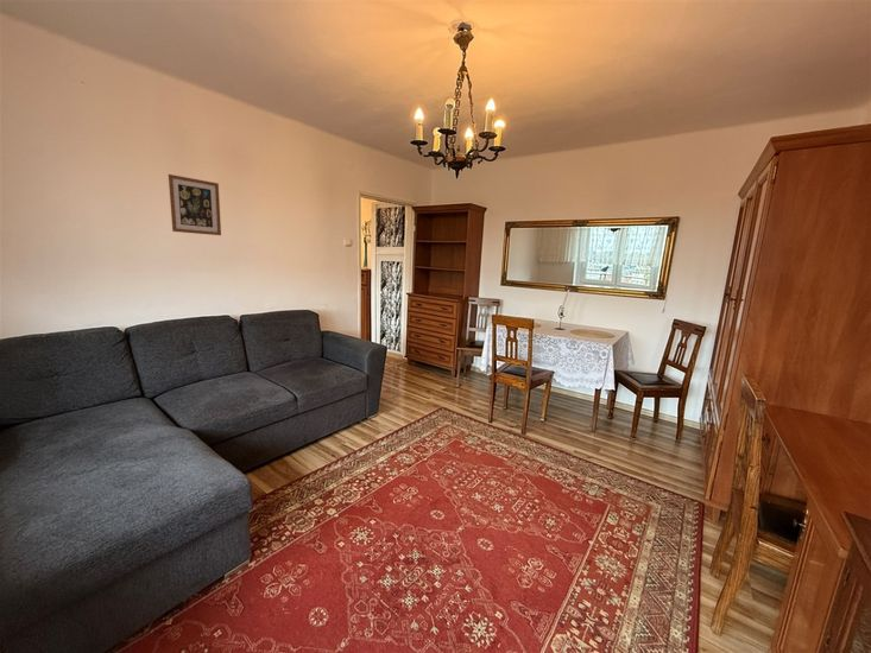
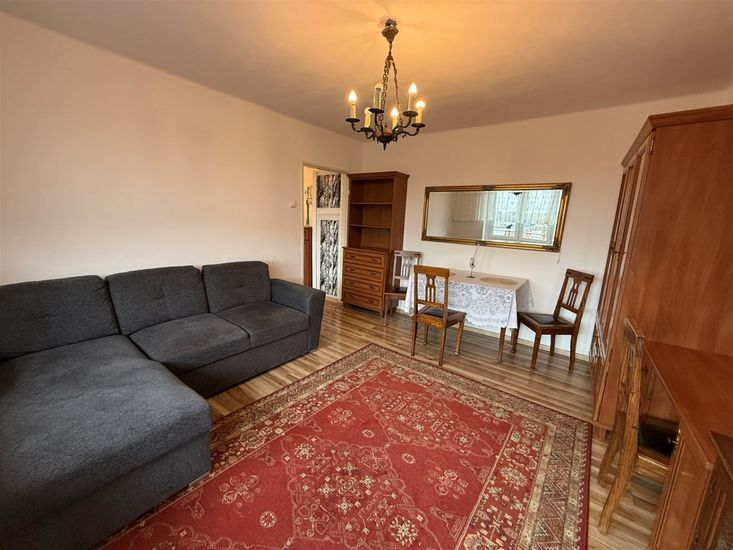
- wall art [168,173,222,236]
